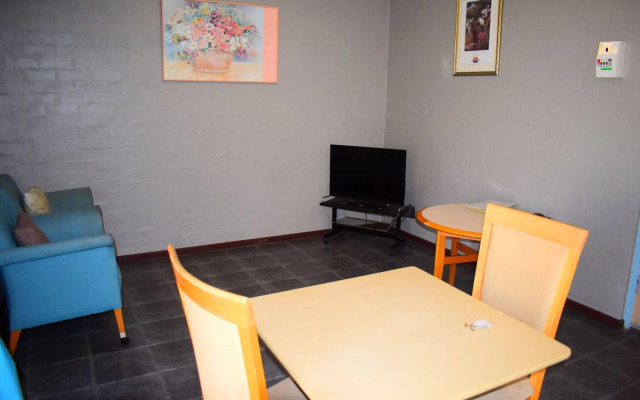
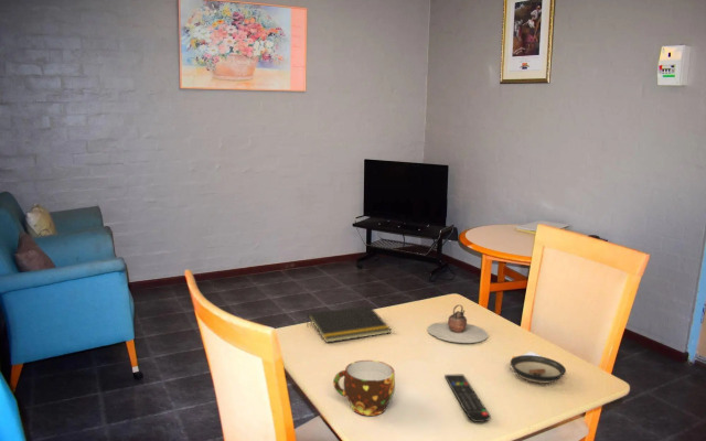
+ saucer [510,354,567,385]
+ teapot [427,304,489,344]
+ notepad [306,304,392,343]
+ cup [332,359,396,417]
+ remote control [443,374,492,423]
